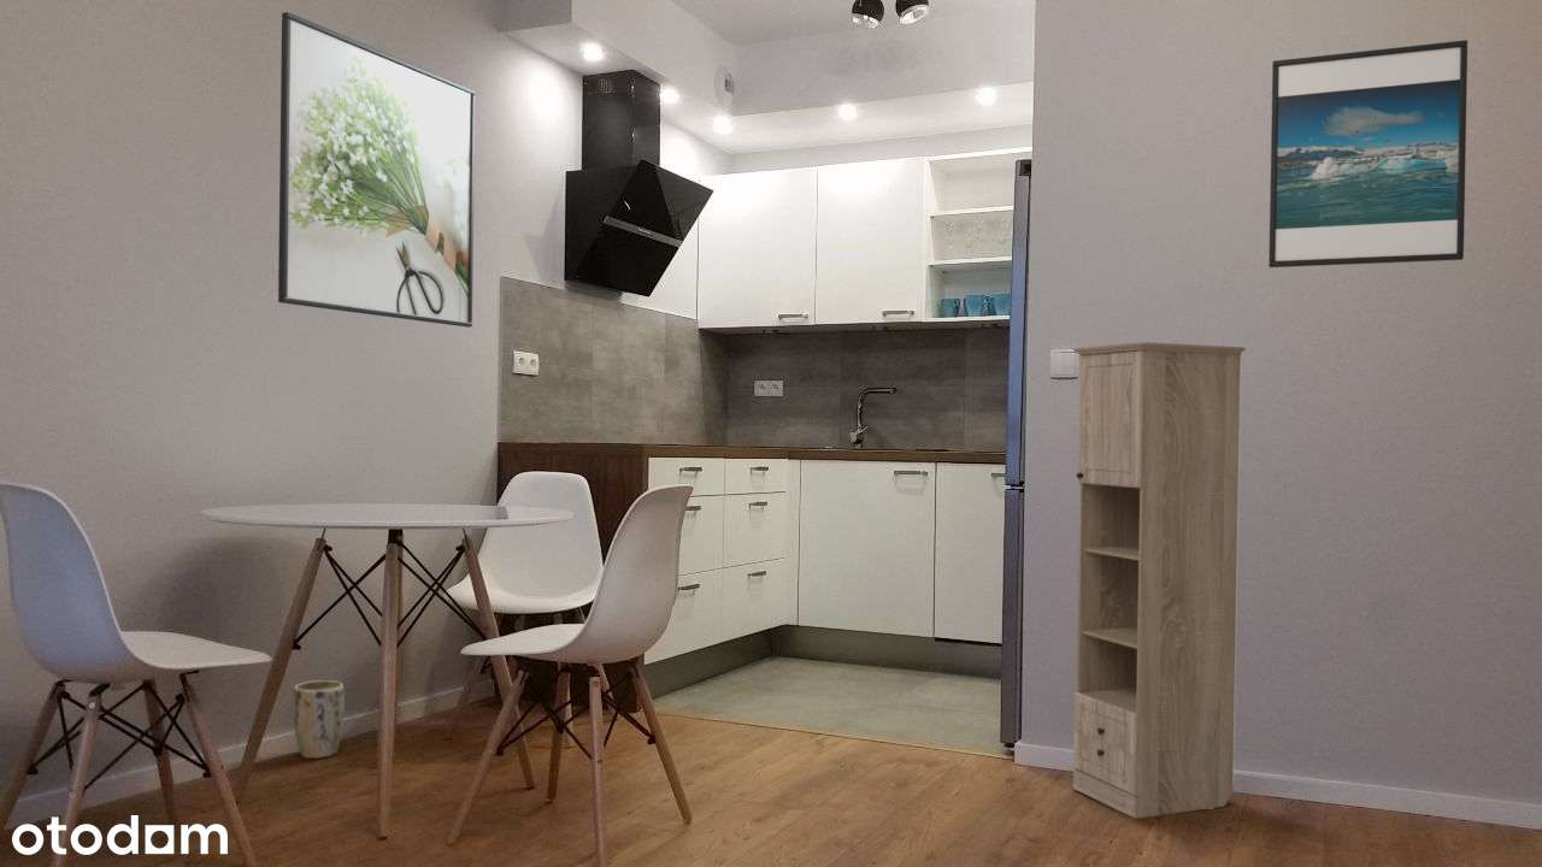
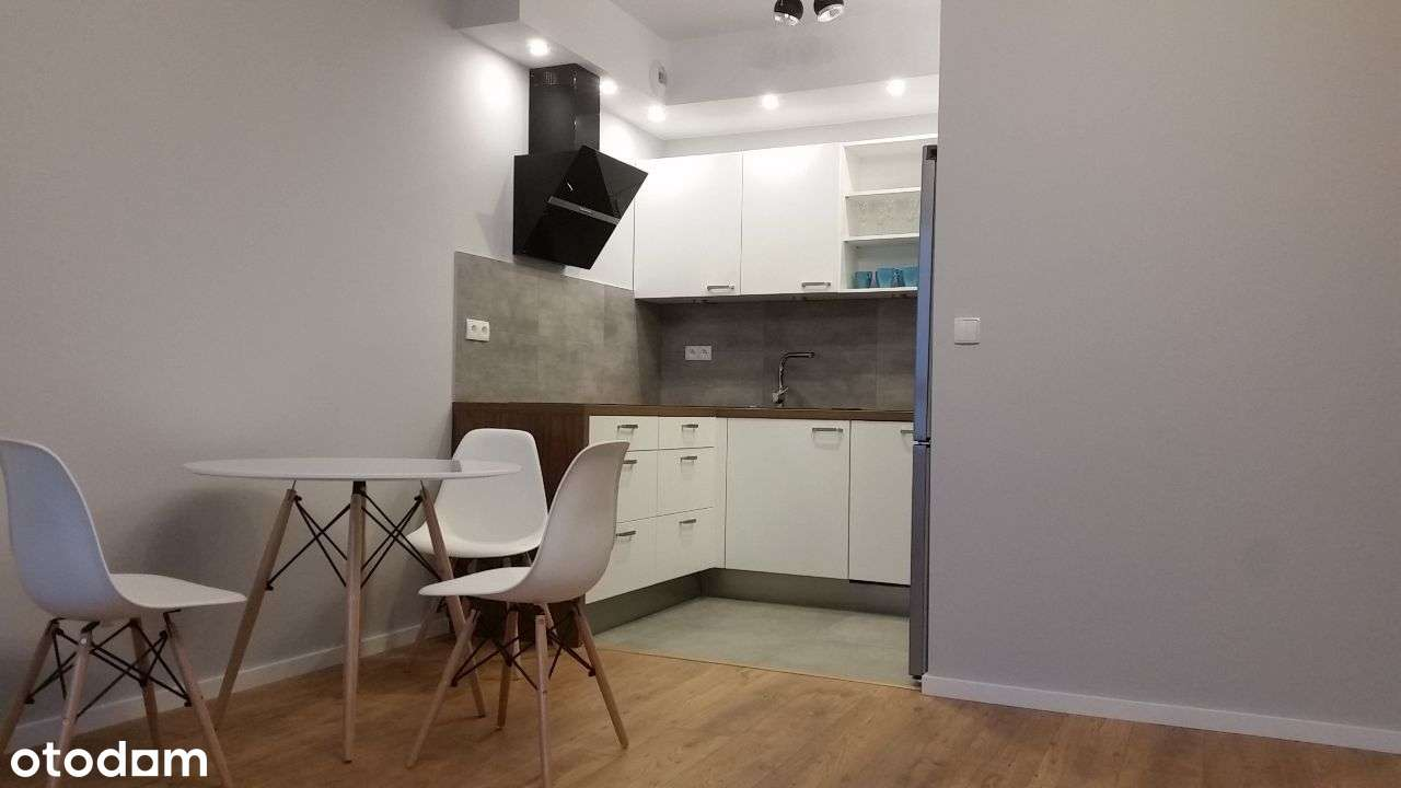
- storage cabinet [1072,341,1247,819]
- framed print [277,11,477,329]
- plant pot [293,679,346,760]
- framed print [1267,40,1469,269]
